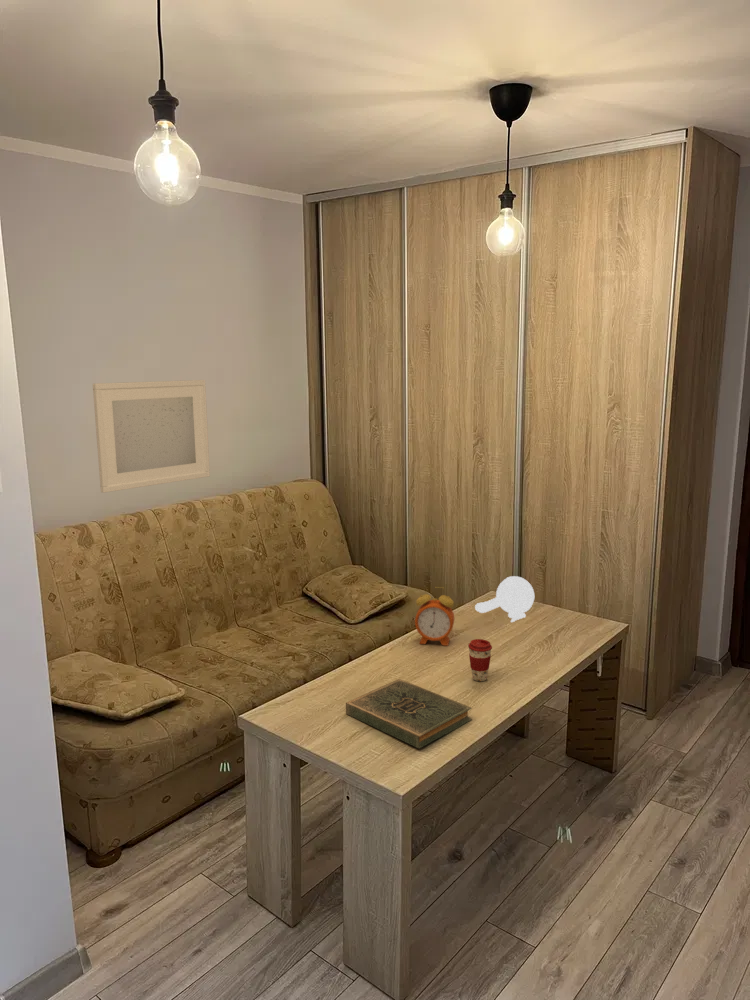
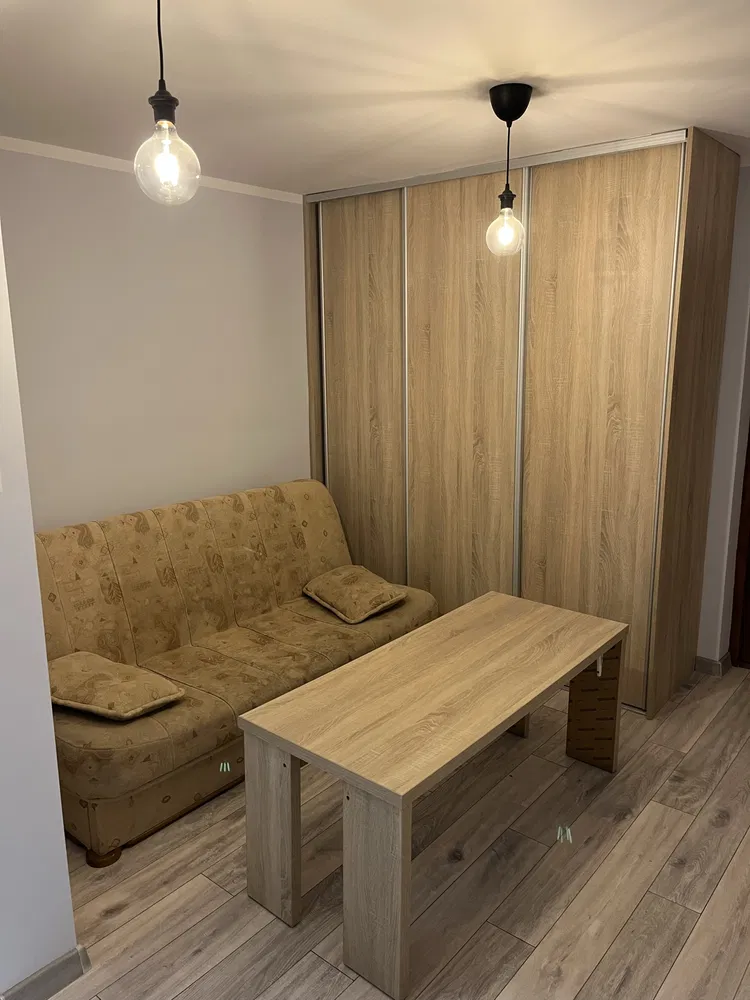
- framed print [92,379,211,494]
- coffee cup [467,638,493,682]
- book [345,678,473,750]
- teapot [474,575,535,623]
- alarm clock [414,586,455,647]
